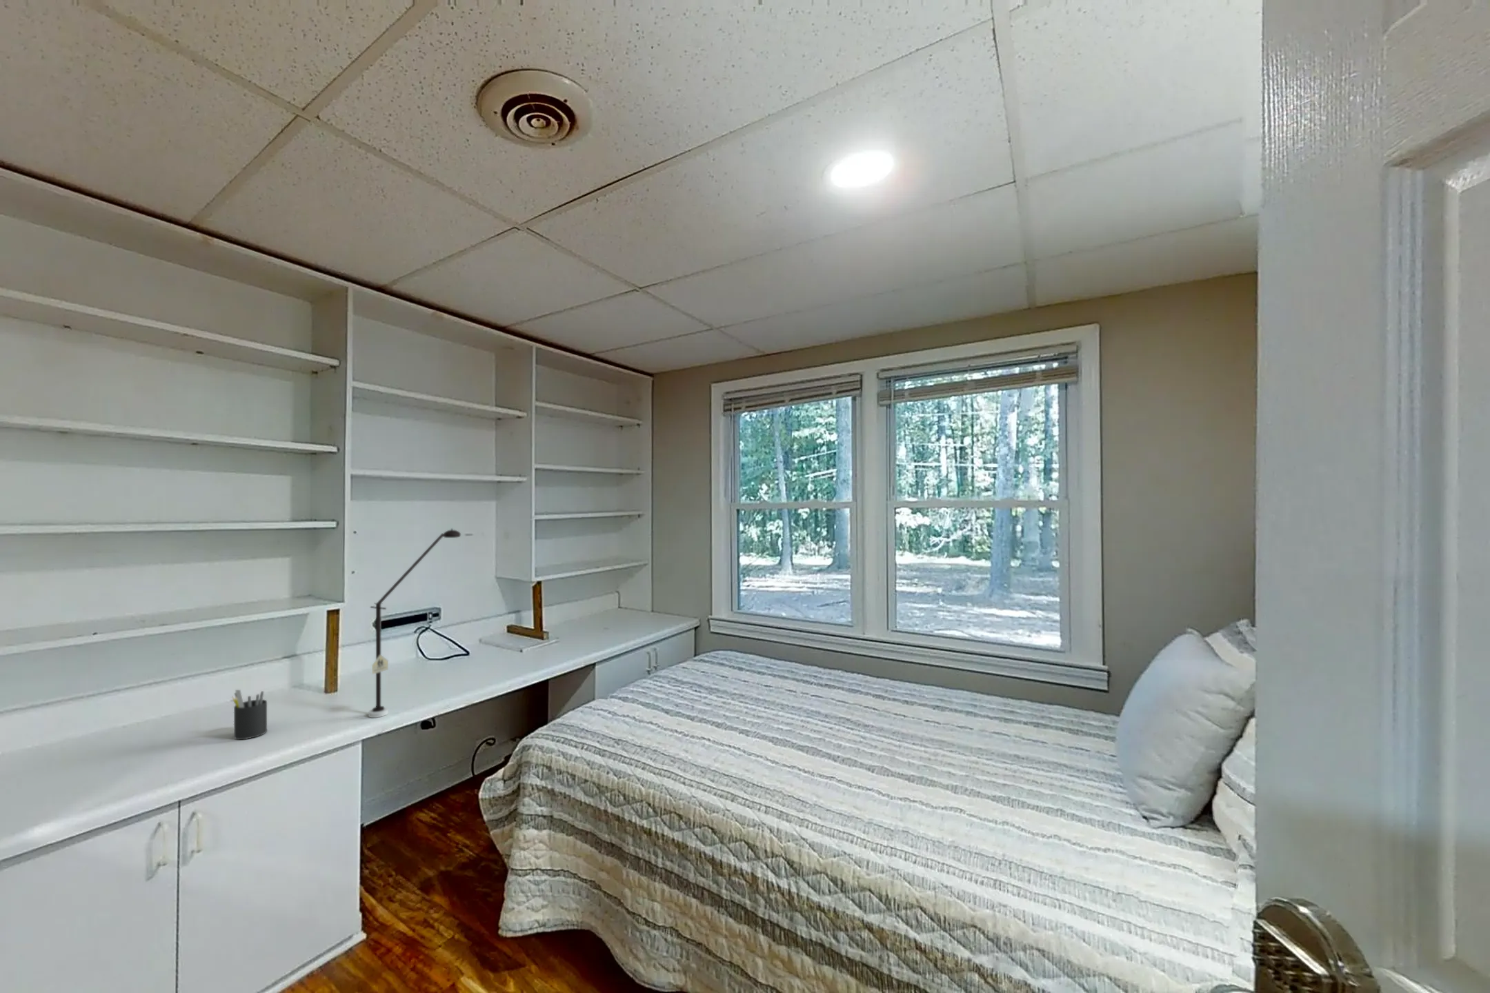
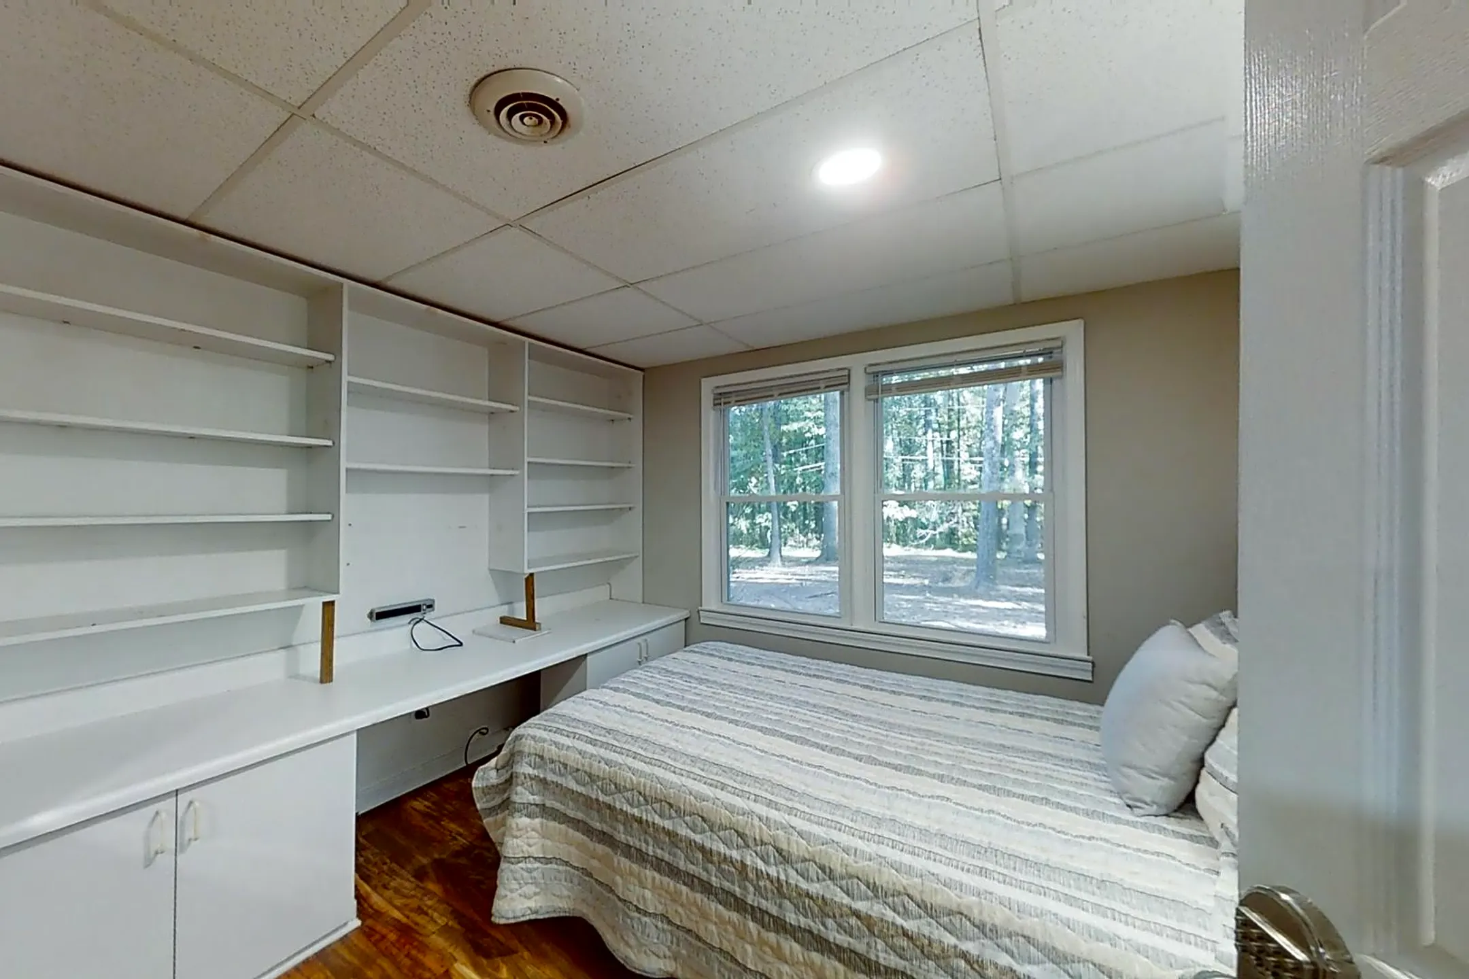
- pen holder [231,689,267,740]
- desk lamp [368,528,461,718]
